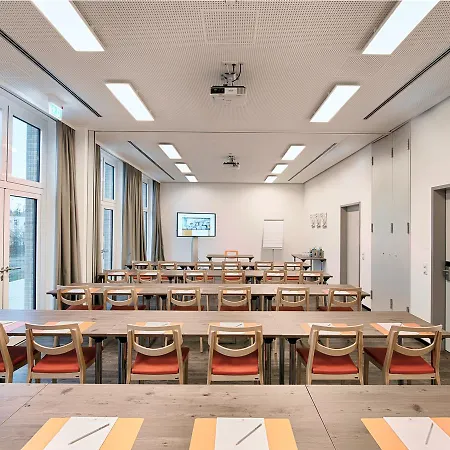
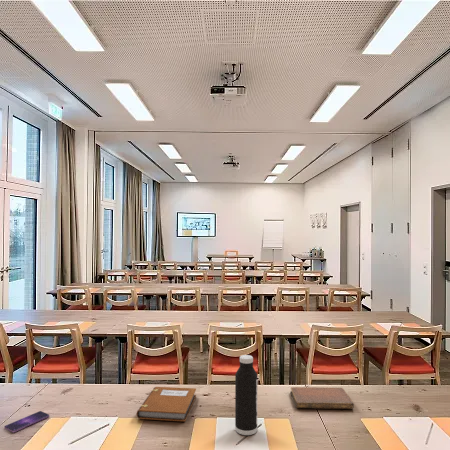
+ notebook [136,386,197,422]
+ notebook [289,386,355,410]
+ smartphone [3,410,50,433]
+ water bottle [234,354,258,436]
